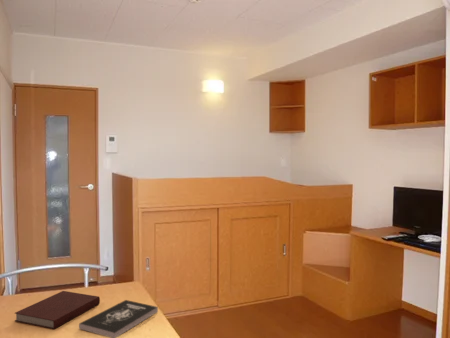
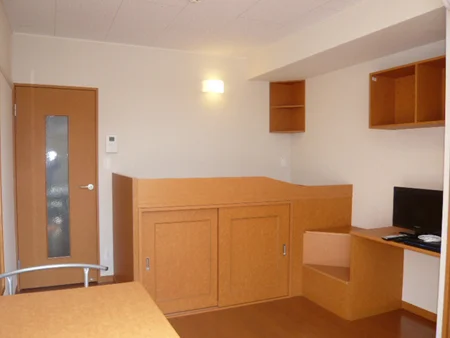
- book [78,299,159,338]
- notebook [14,290,101,330]
